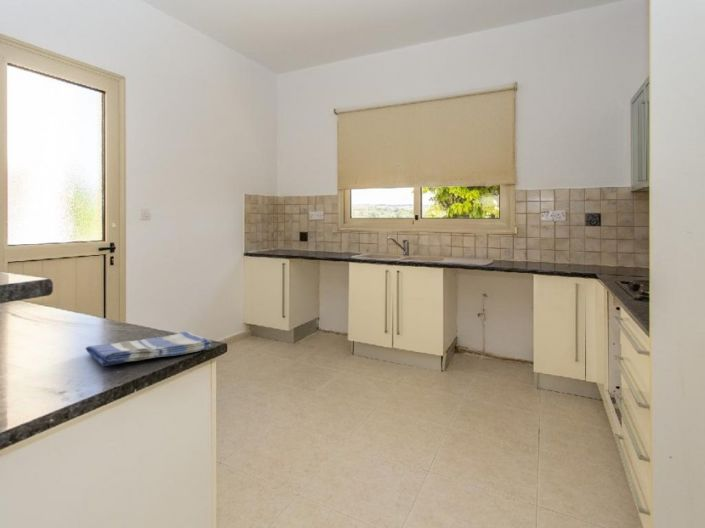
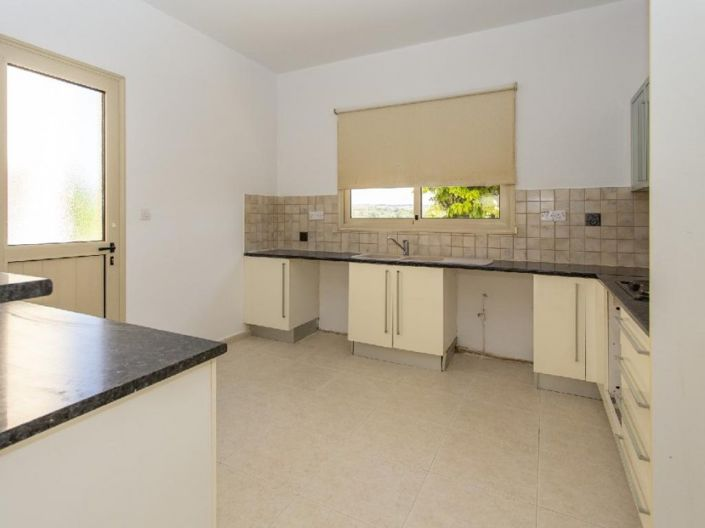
- dish towel [85,330,213,367]
